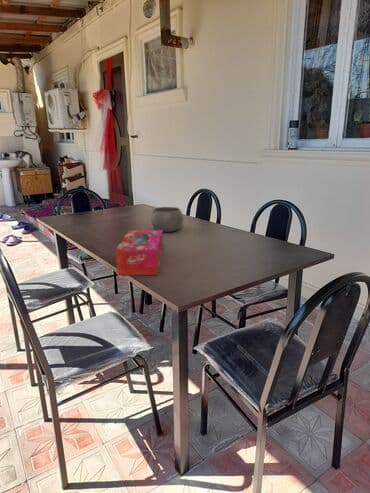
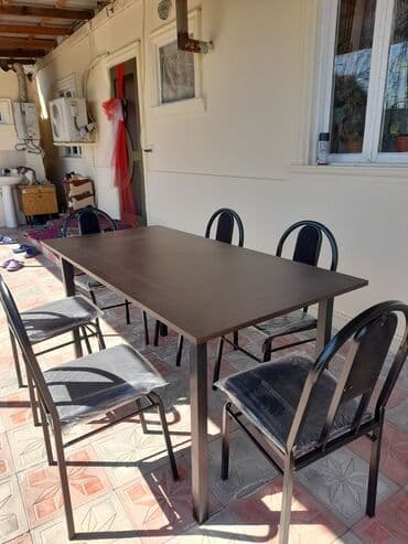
- bowl [150,206,184,233]
- tissue box [115,229,164,276]
